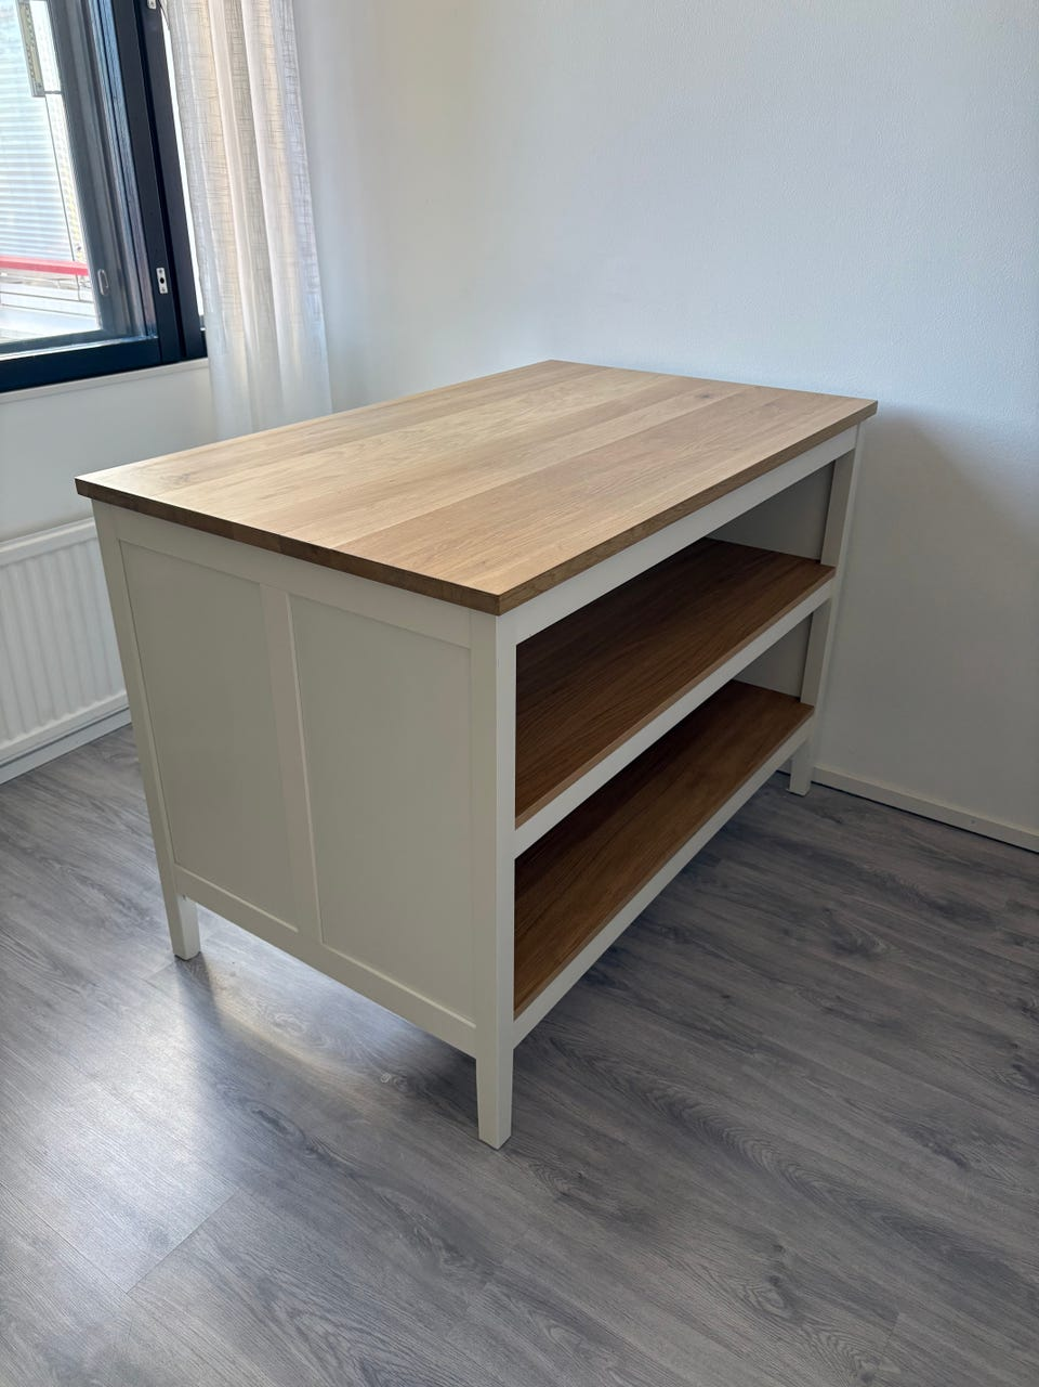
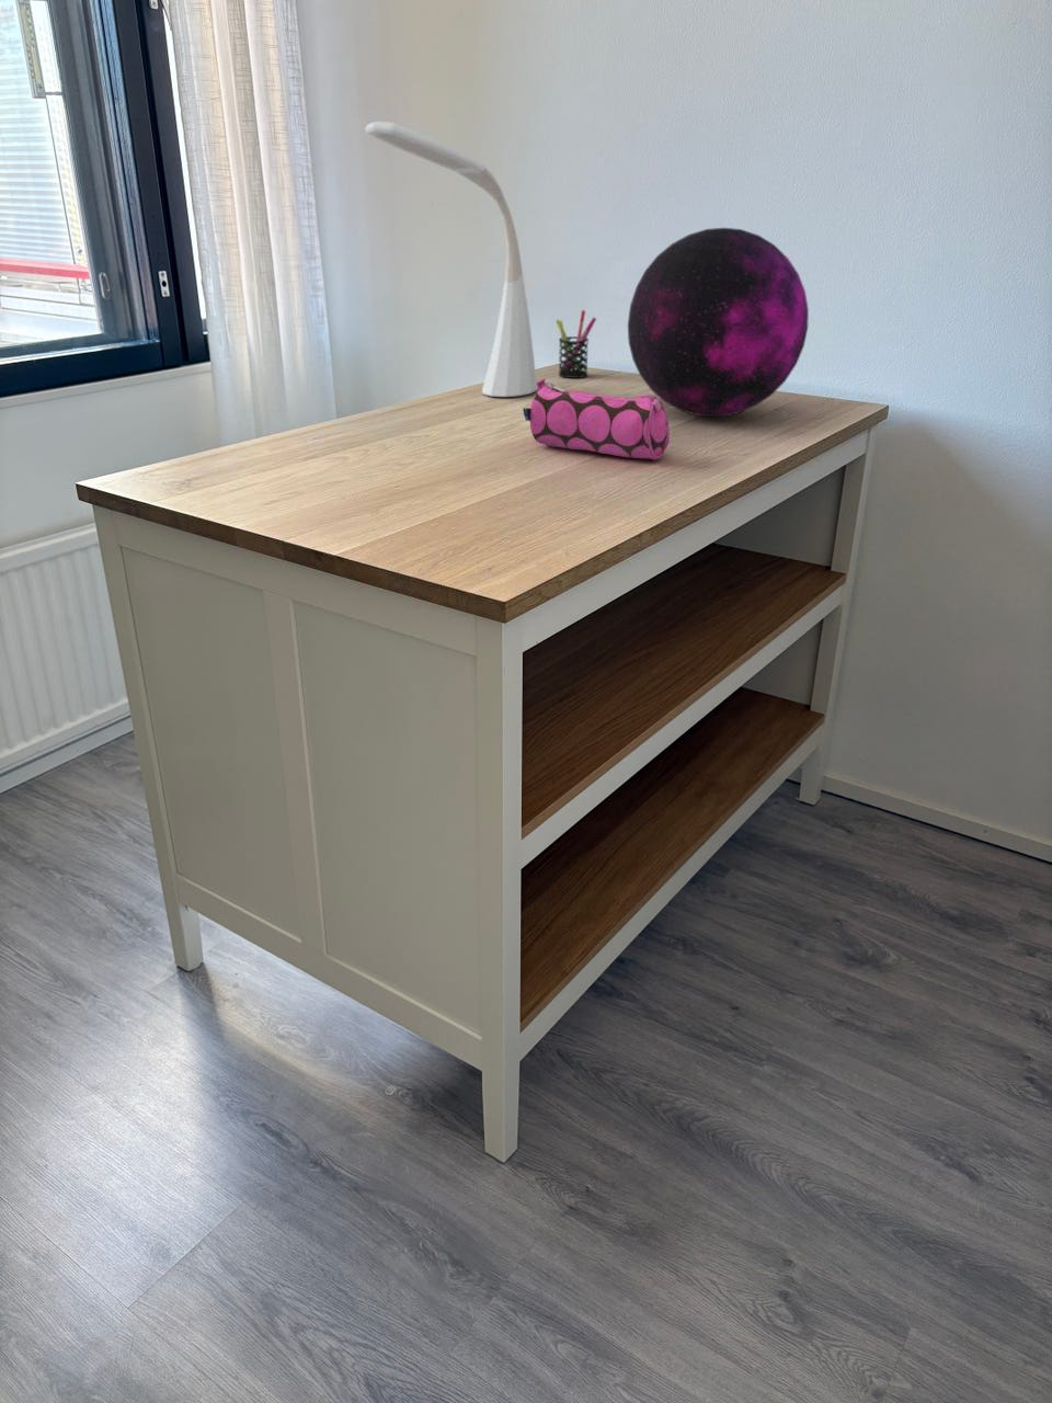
+ pen holder [555,309,597,379]
+ desk lamp [364,120,538,398]
+ pencil case [522,377,671,461]
+ decorative orb [627,226,810,418]
